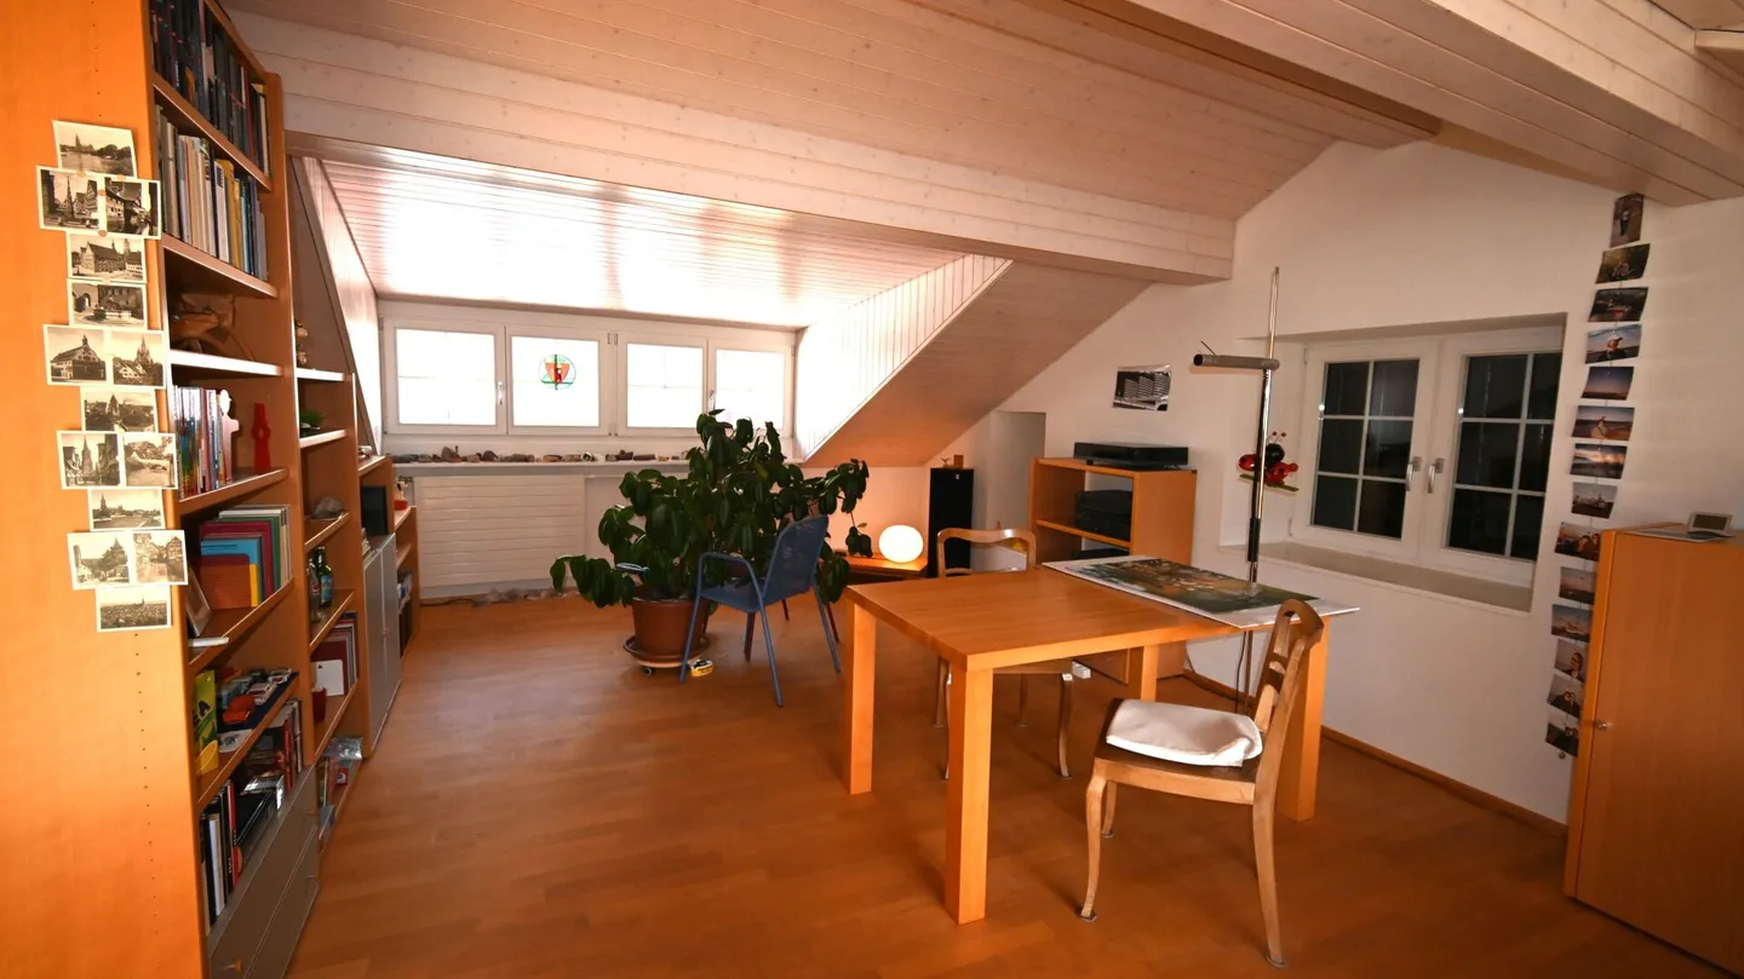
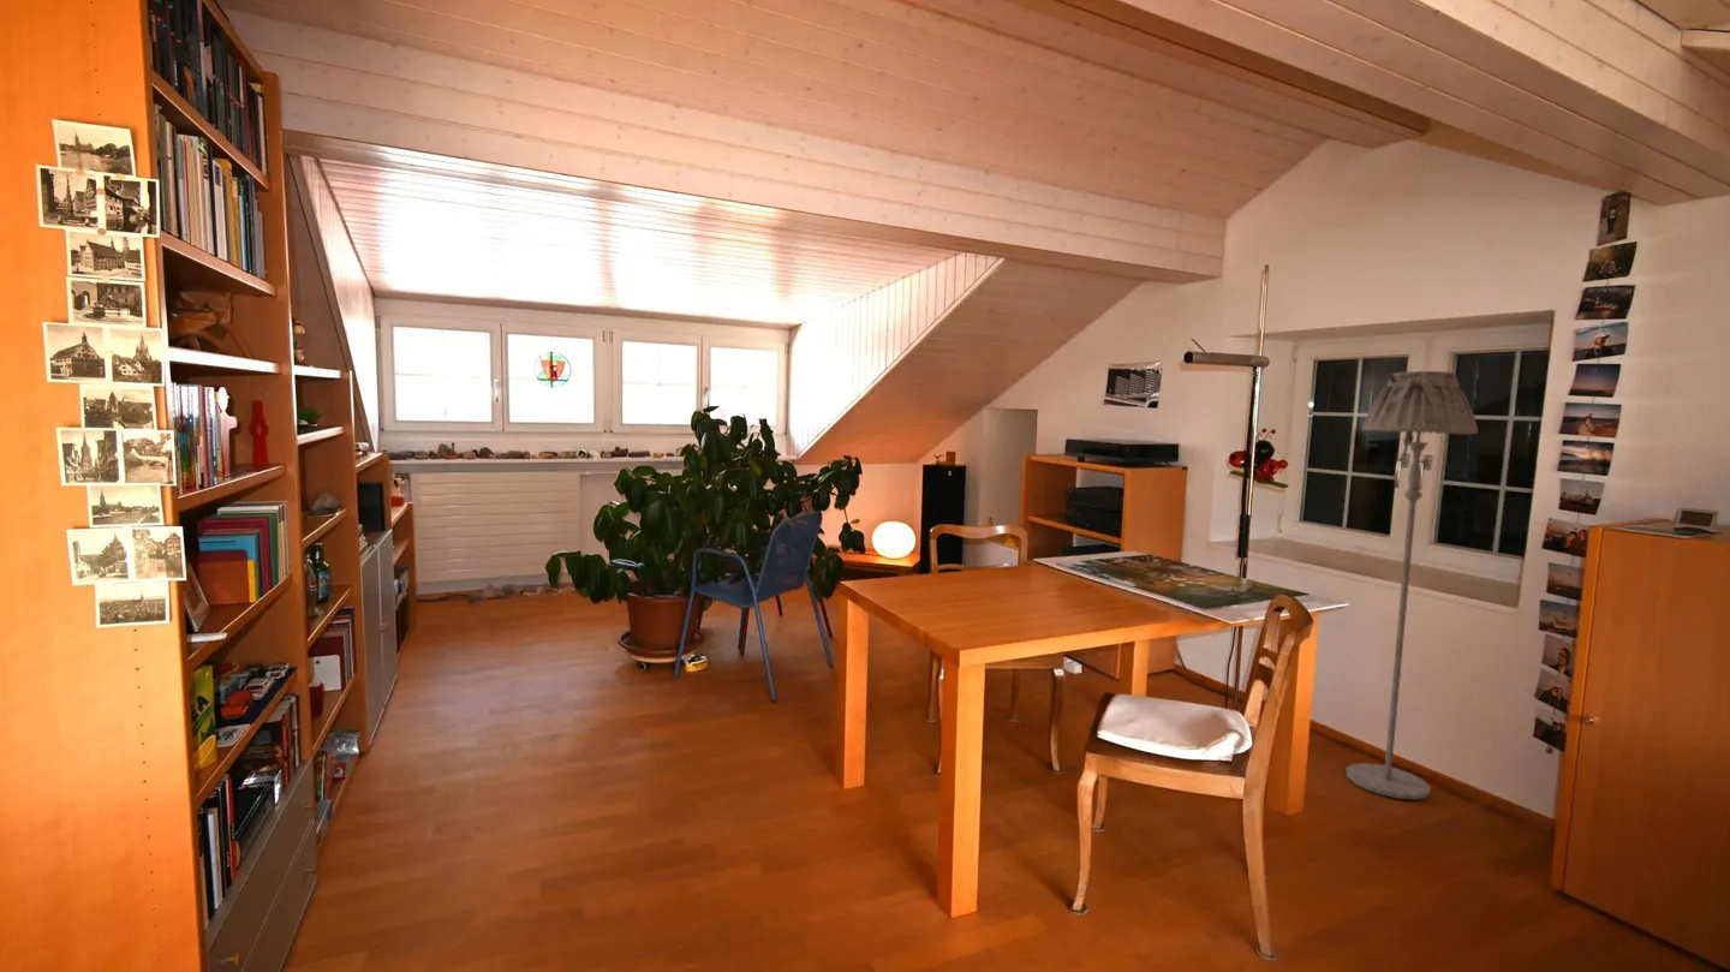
+ floor lamp [1346,370,1479,800]
